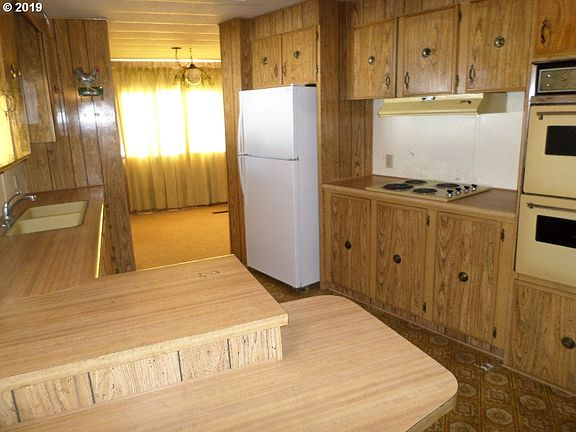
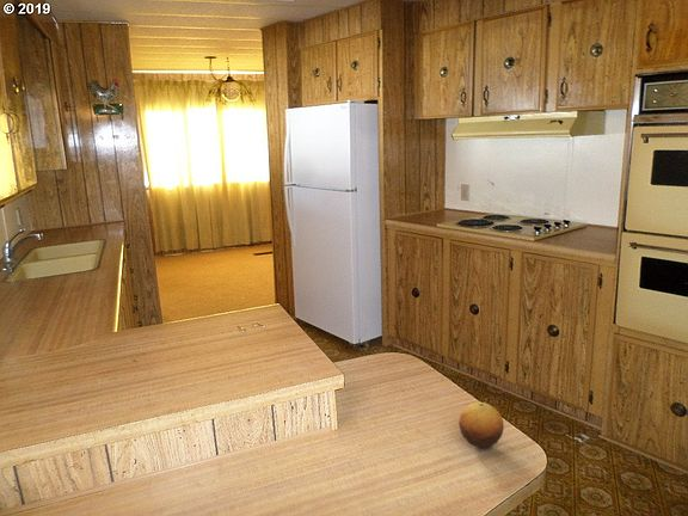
+ fruit [457,401,505,449]
